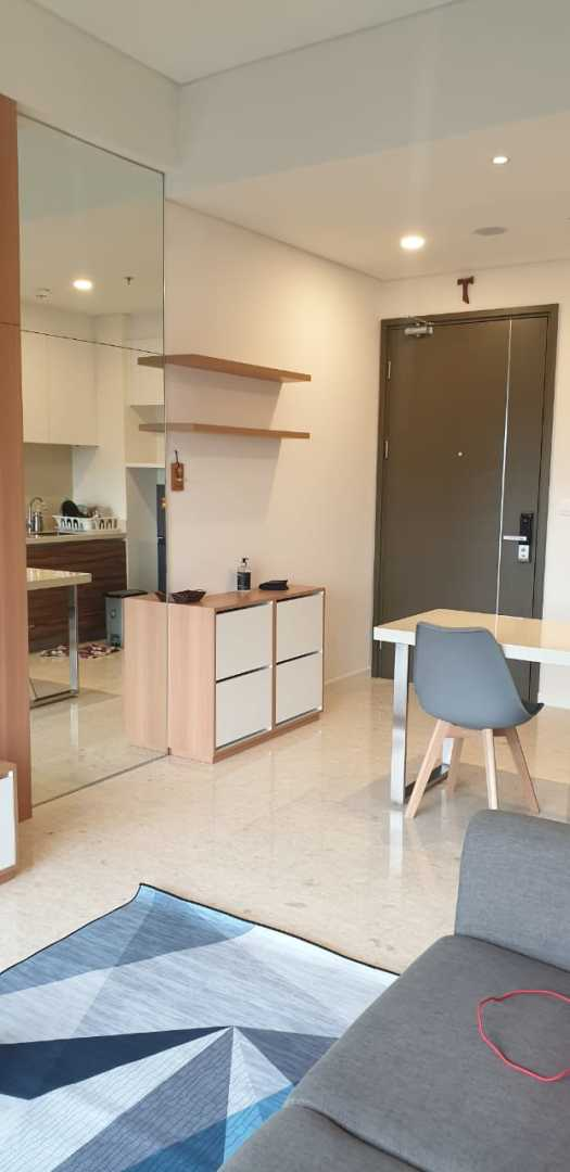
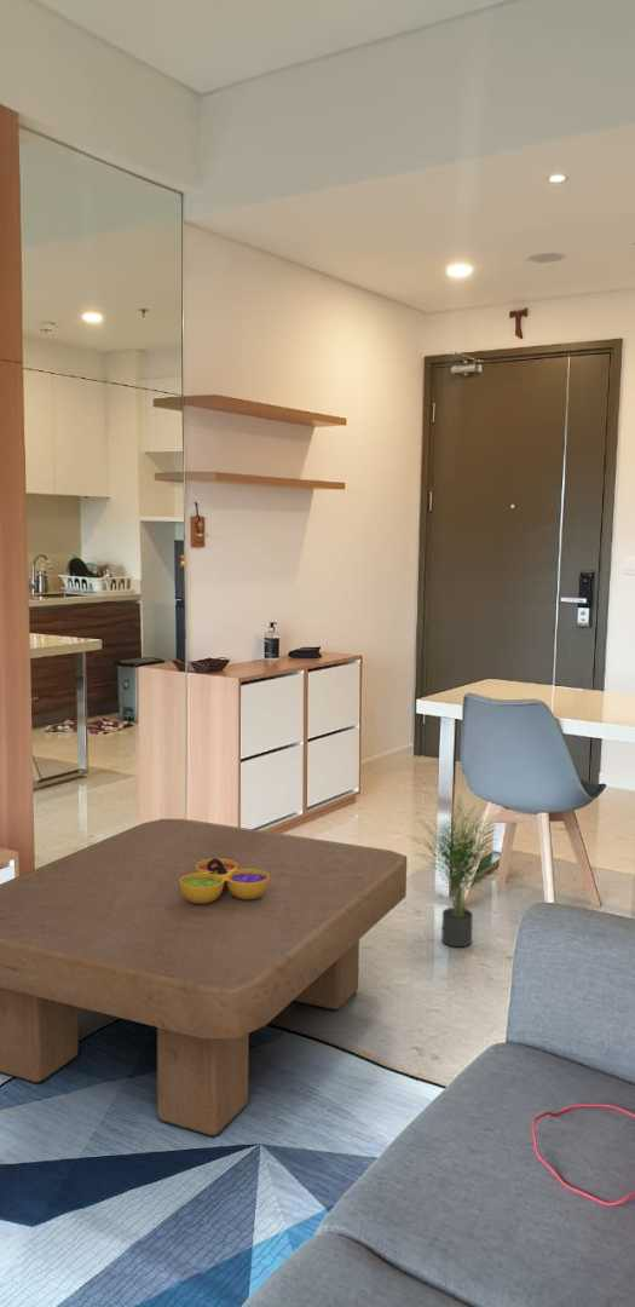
+ potted plant [405,795,504,948]
+ decorative bowl [180,859,270,904]
+ coffee table [0,818,408,1136]
